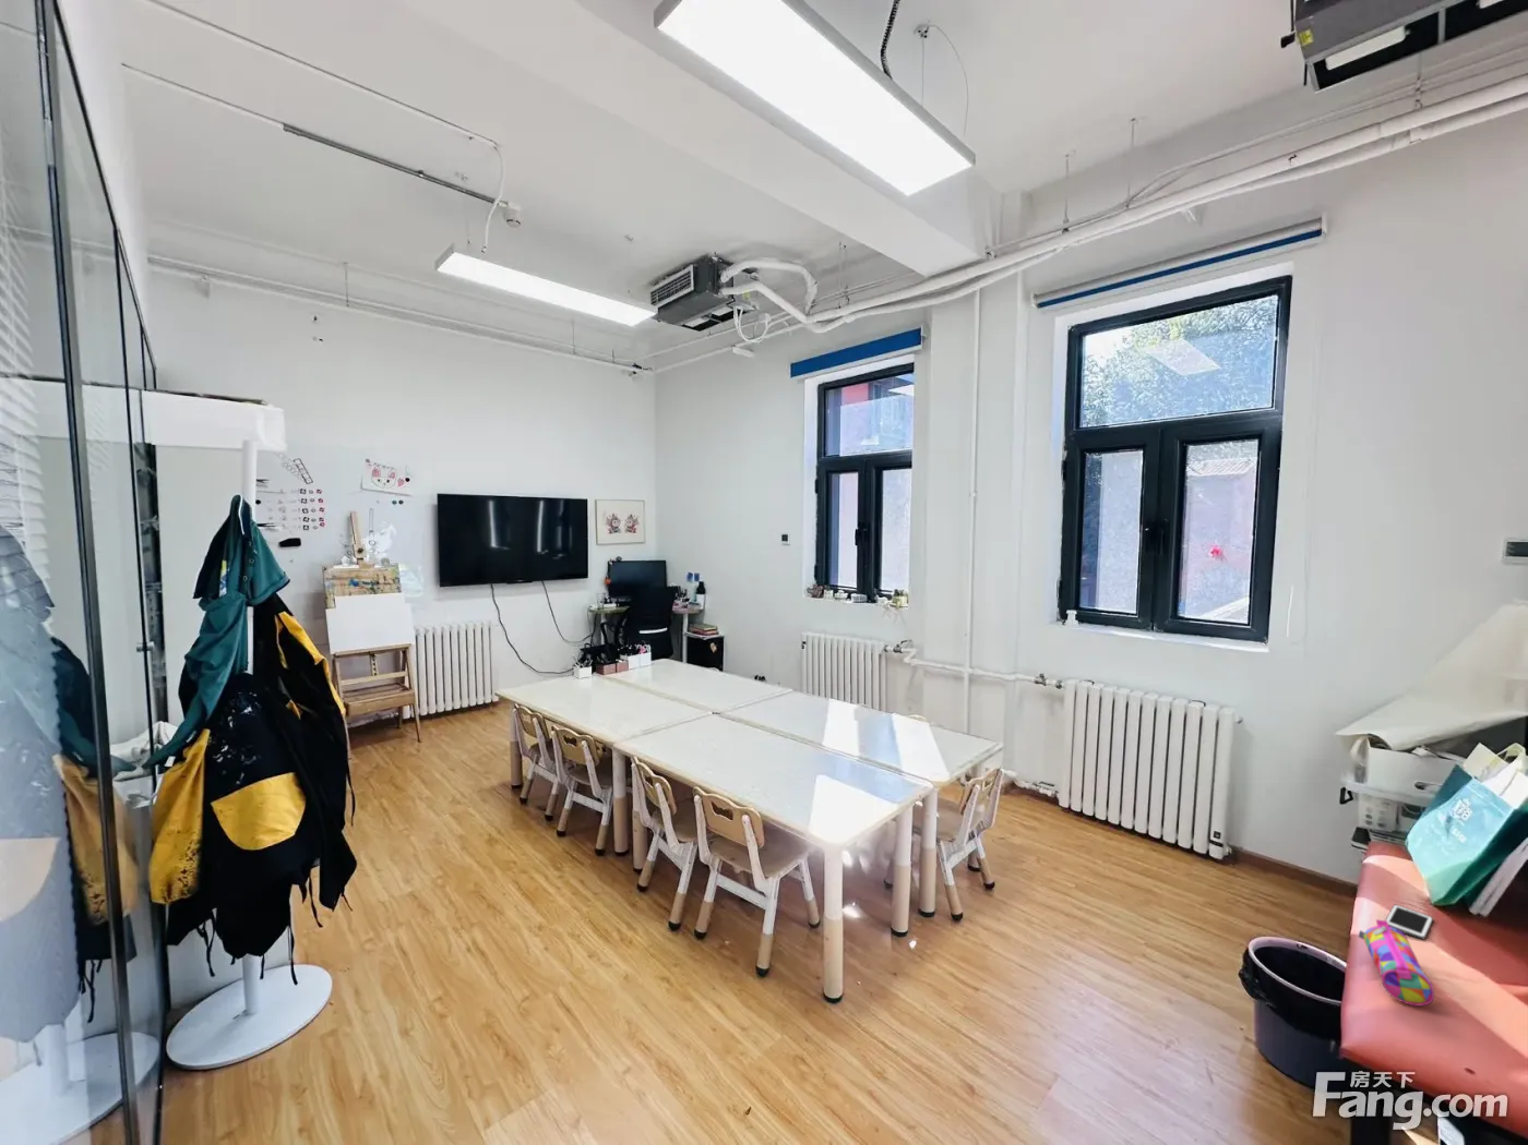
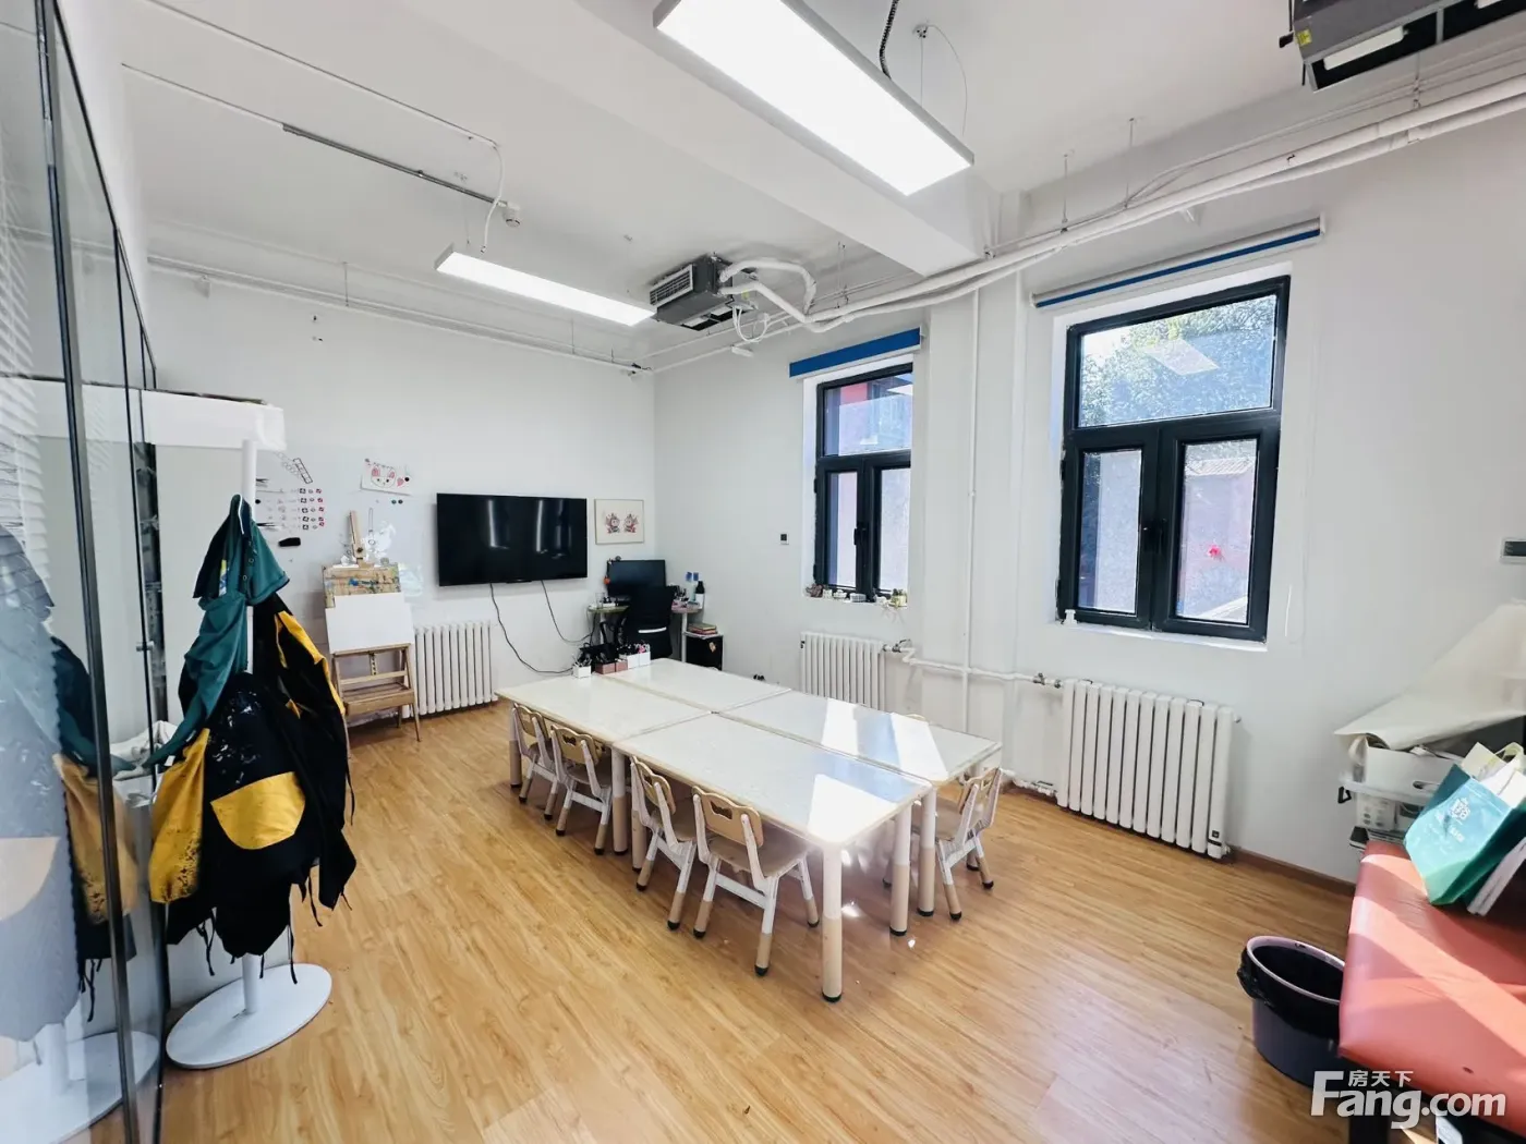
- cell phone [1384,904,1434,941]
- pencil case [1357,918,1435,1007]
